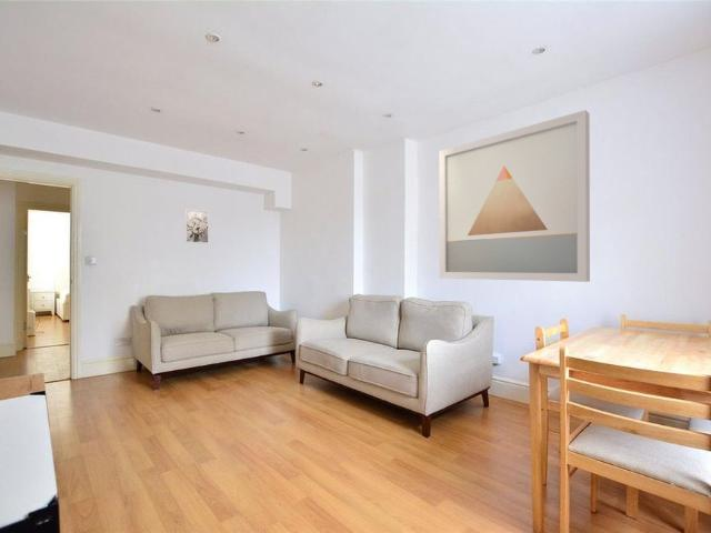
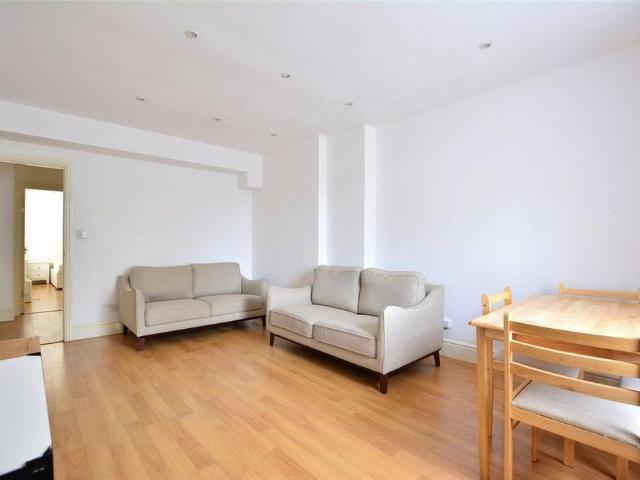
- wall art [183,208,210,244]
- wall art [438,109,591,283]
